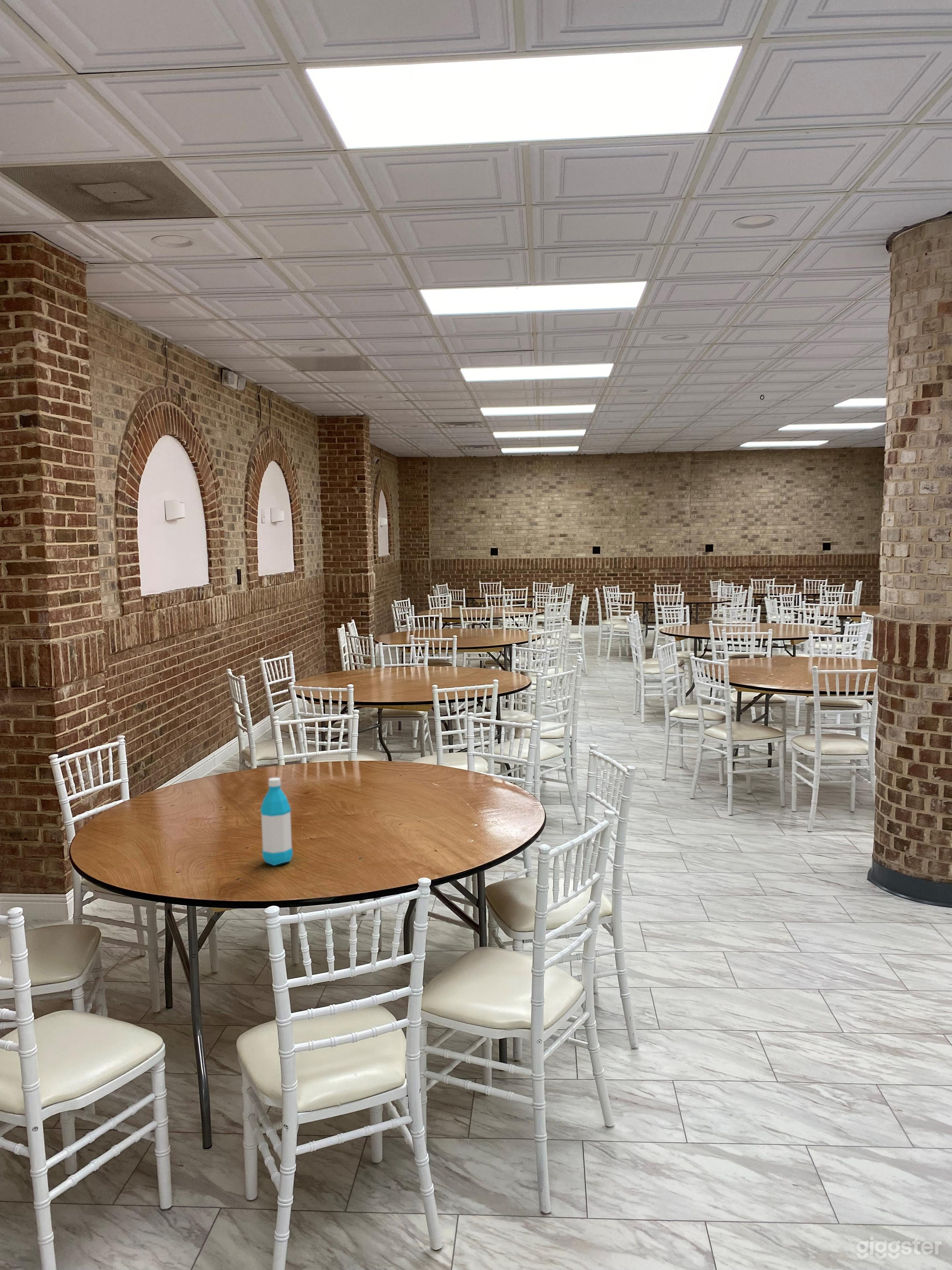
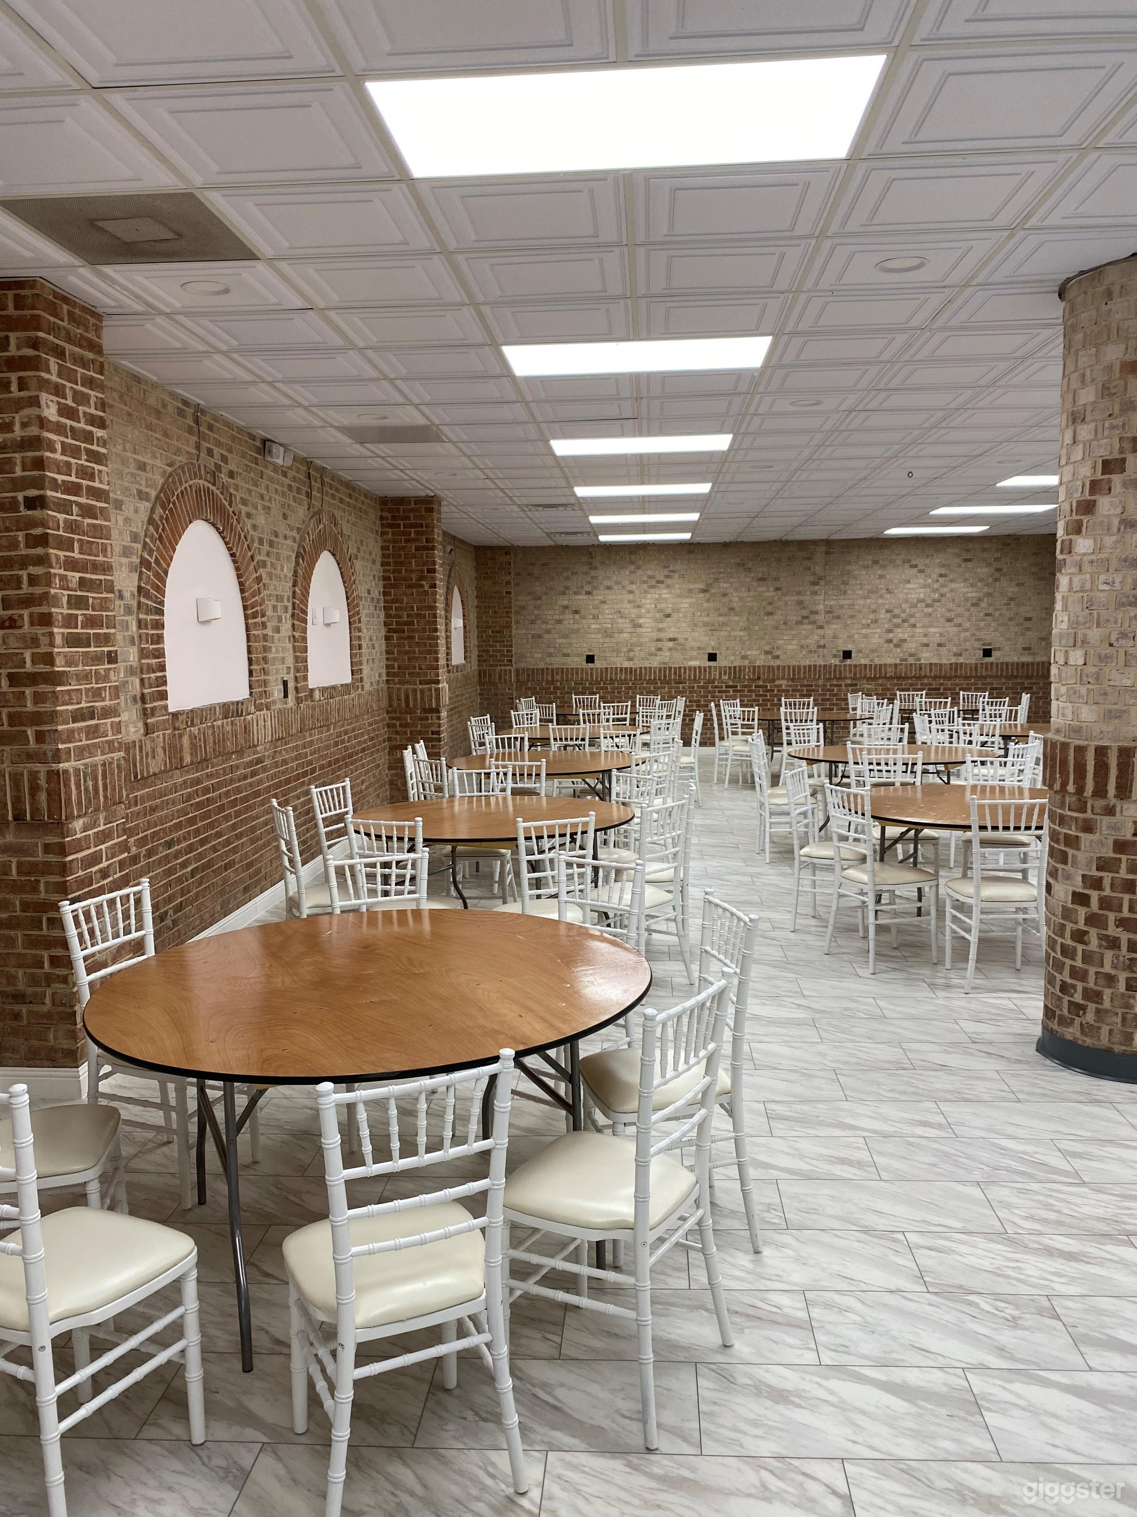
- water bottle [260,777,293,866]
